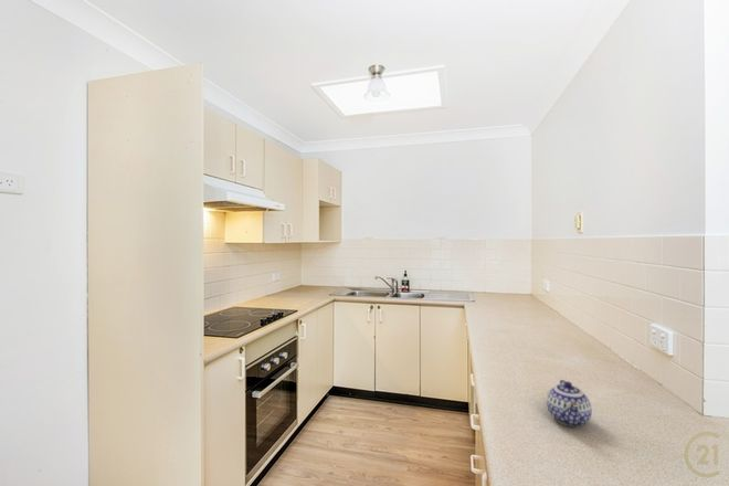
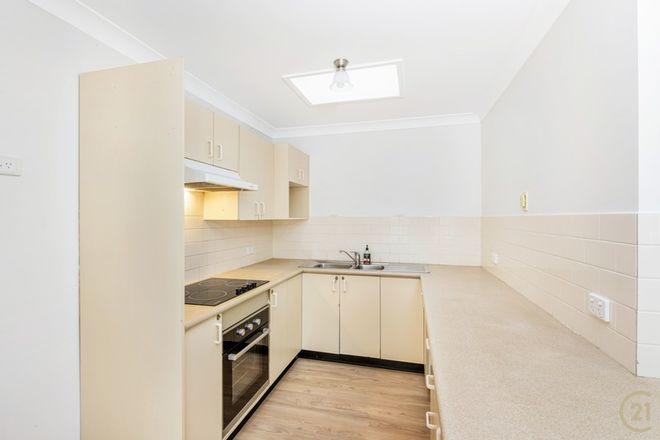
- teapot [546,379,593,427]
